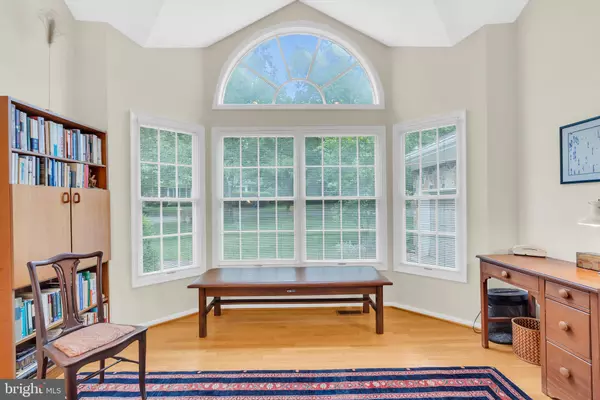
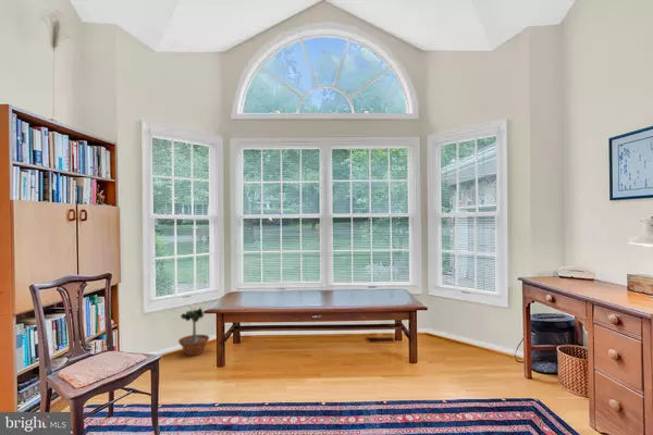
+ potted tree [177,302,210,357]
